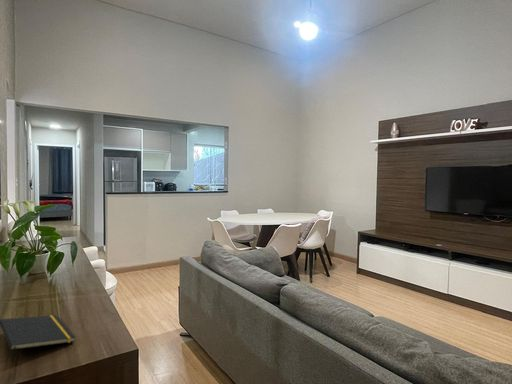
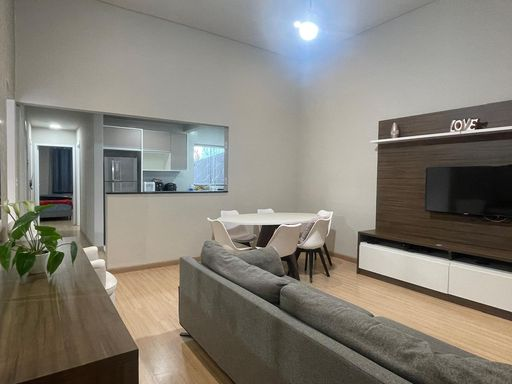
- notepad [0,314,77,363]
